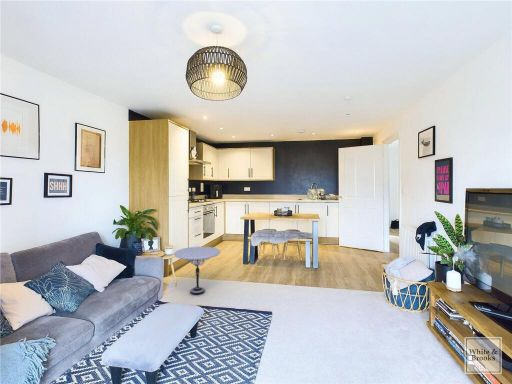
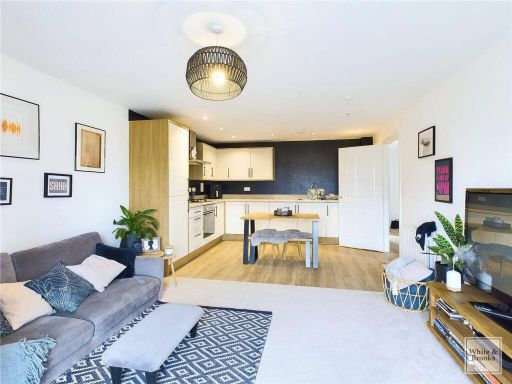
- side table [173,246,222,296]
